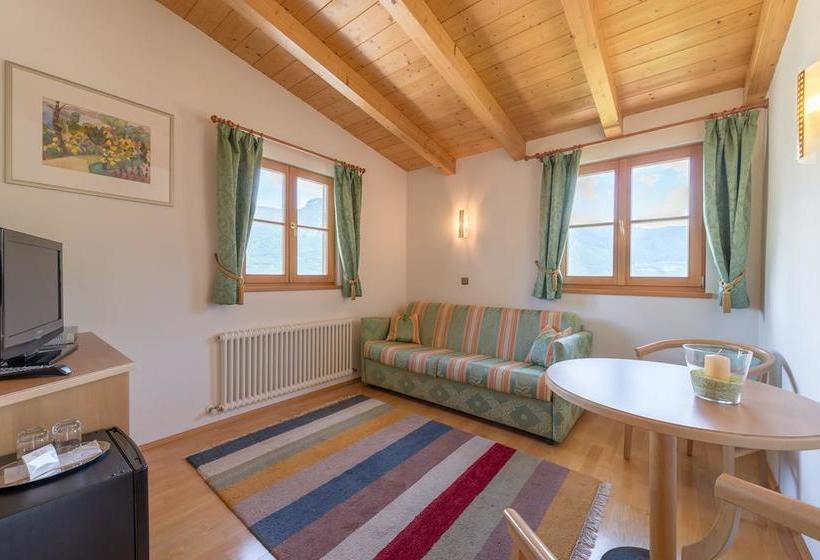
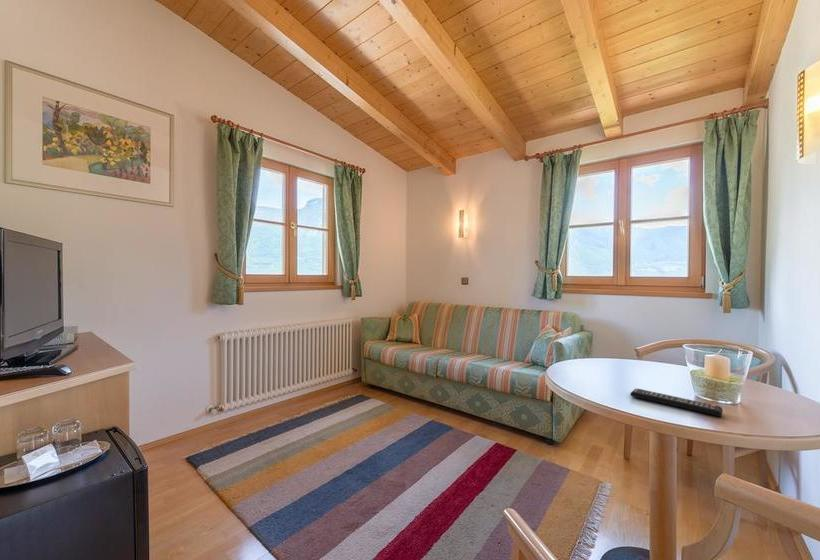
+ remote control [629,388,724,418]
